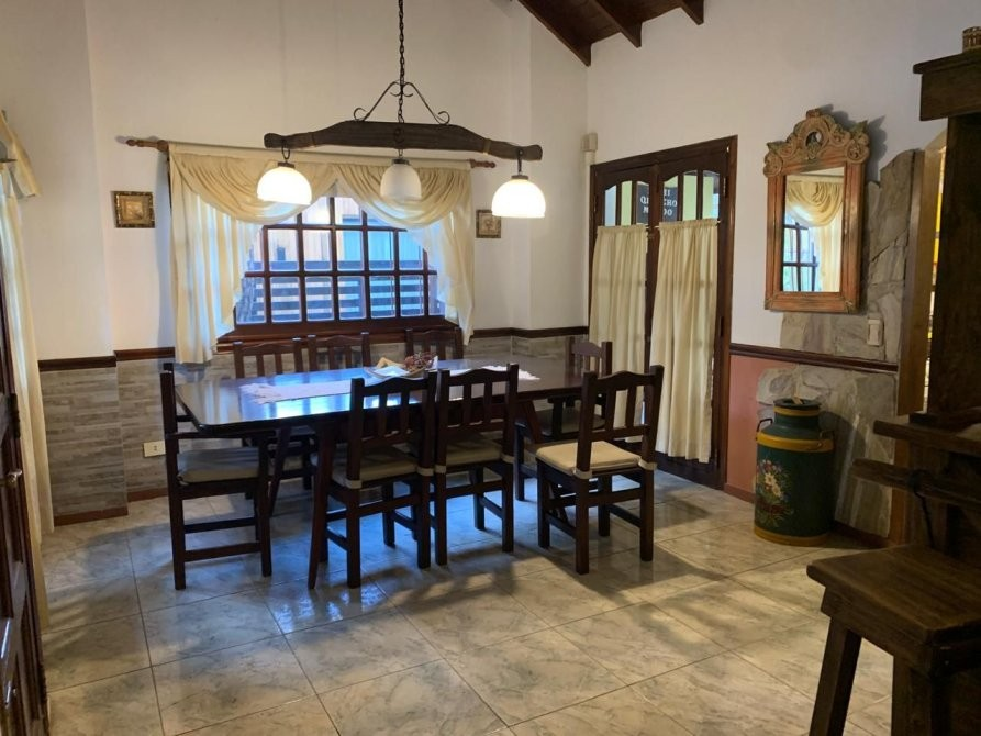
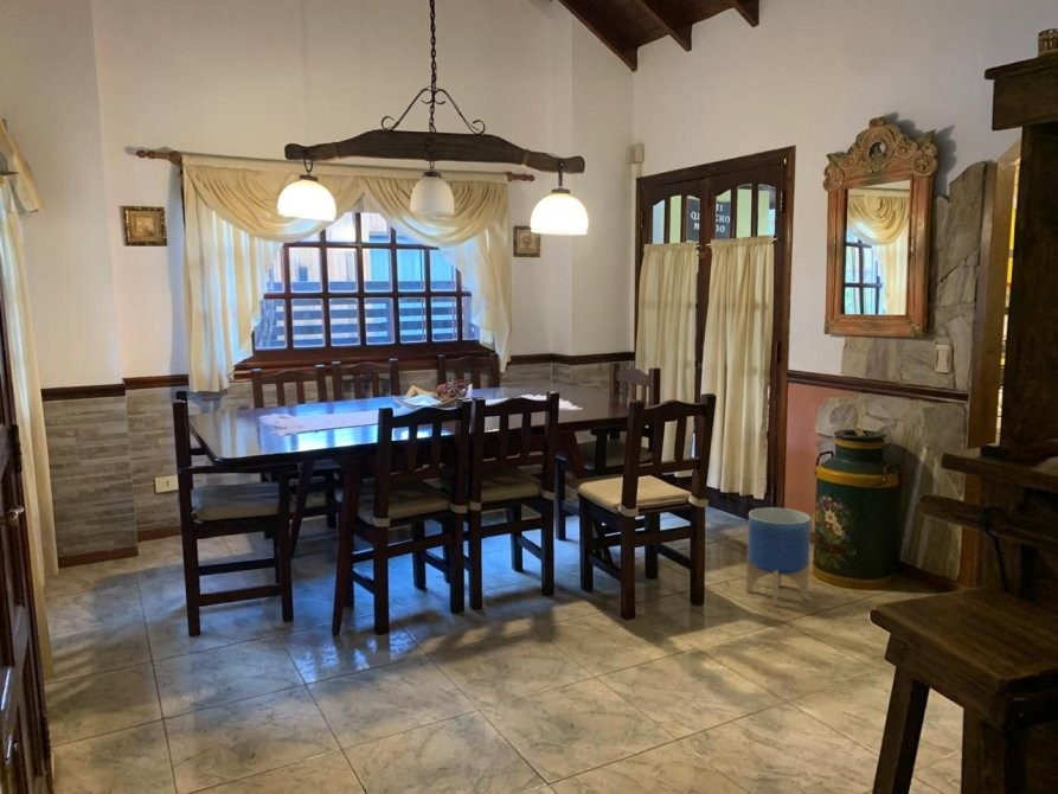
+ planter [745,506,812,607]
